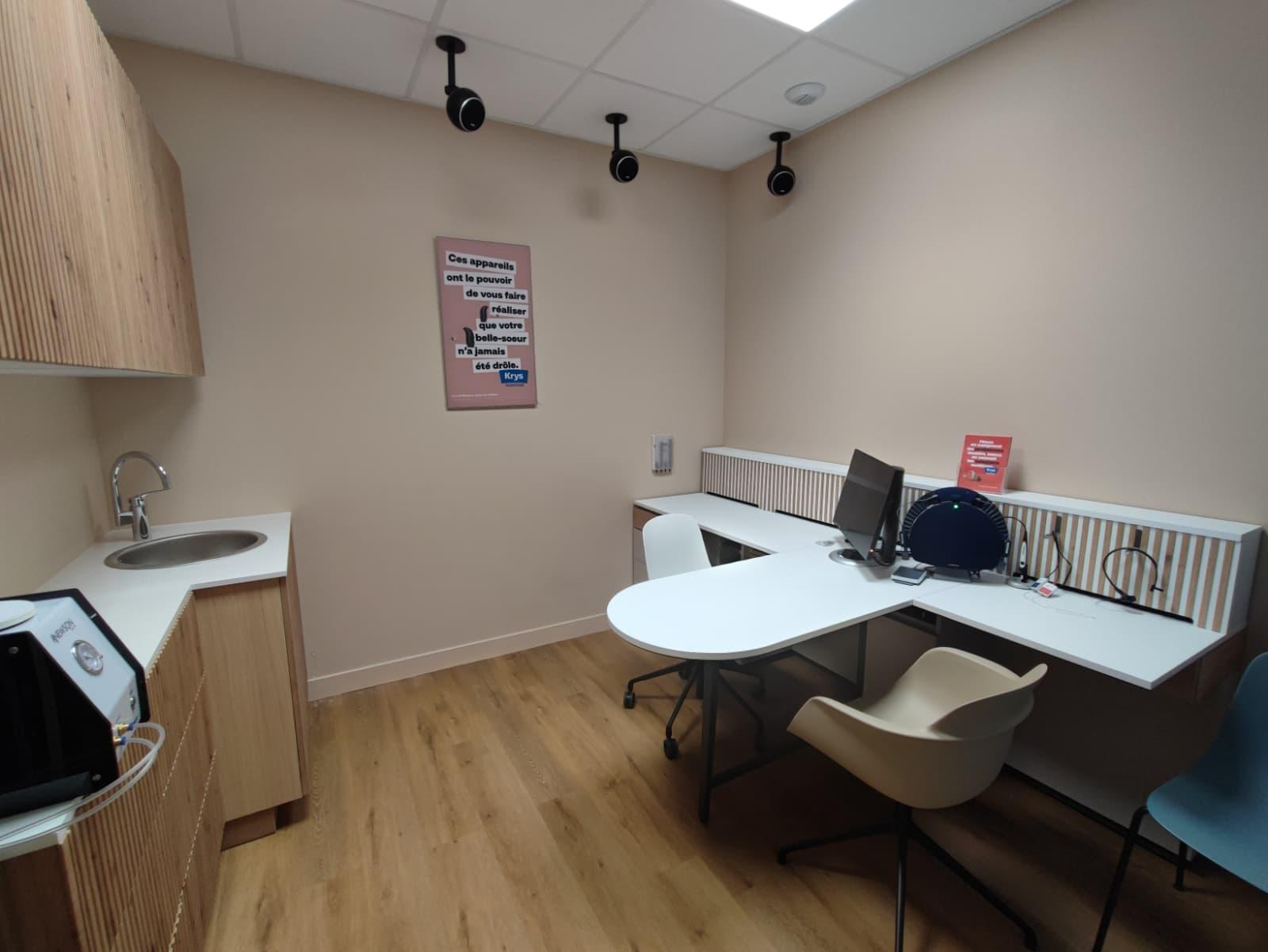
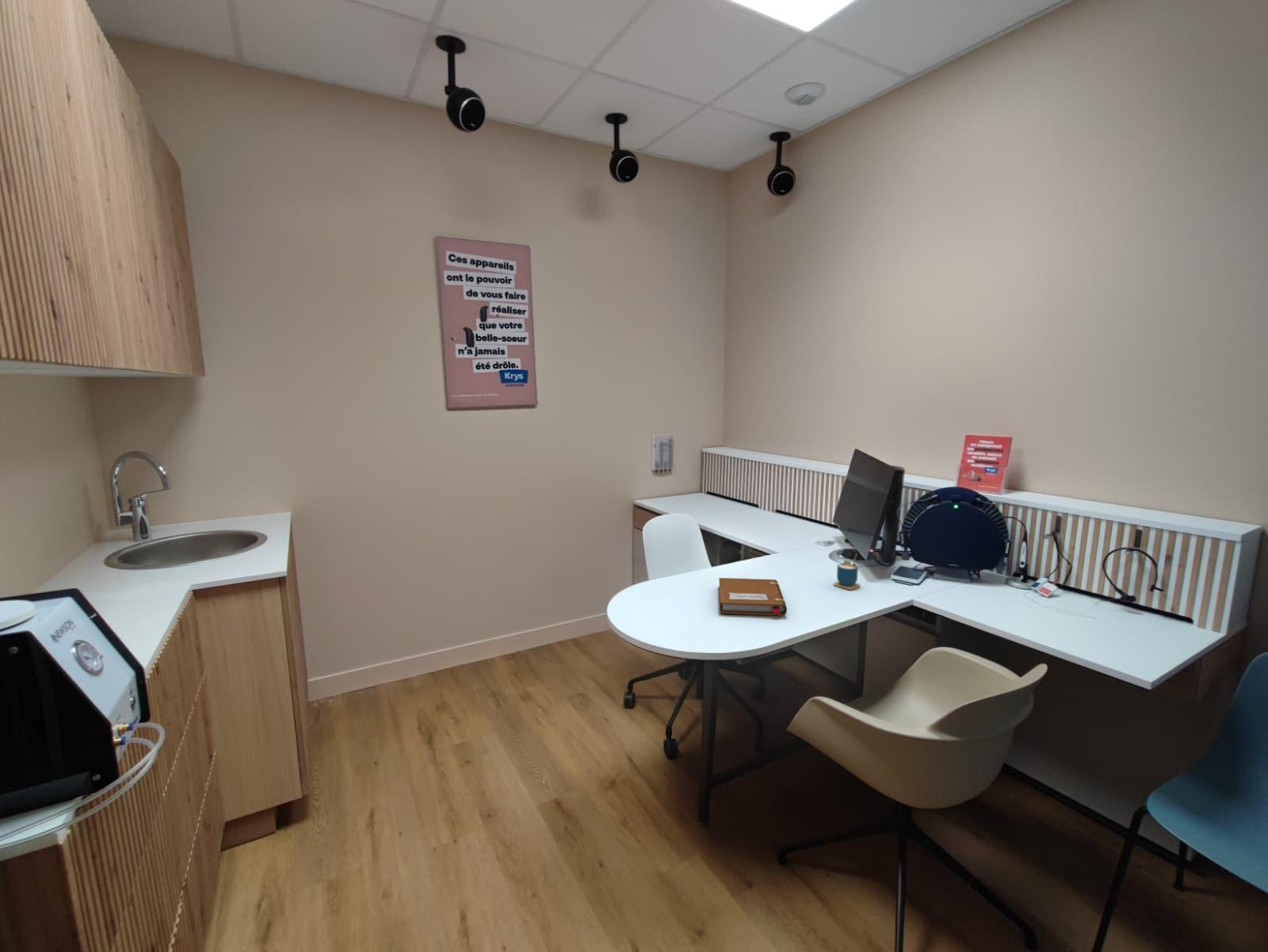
+ notebook [718,577,788,616]
+ cup [833,552,861,591]
